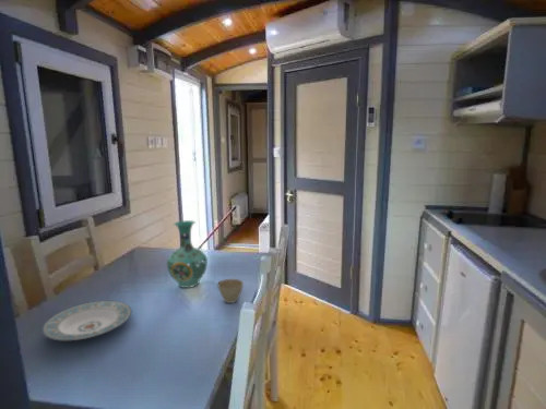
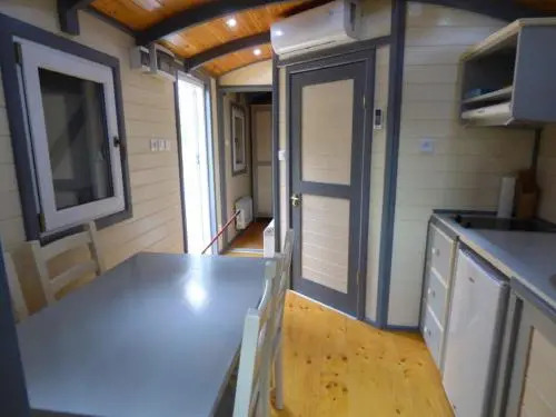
- plate [41,300,132,341]
- vase [166,219,209,289]
- flower pot [216,278,245,304]
